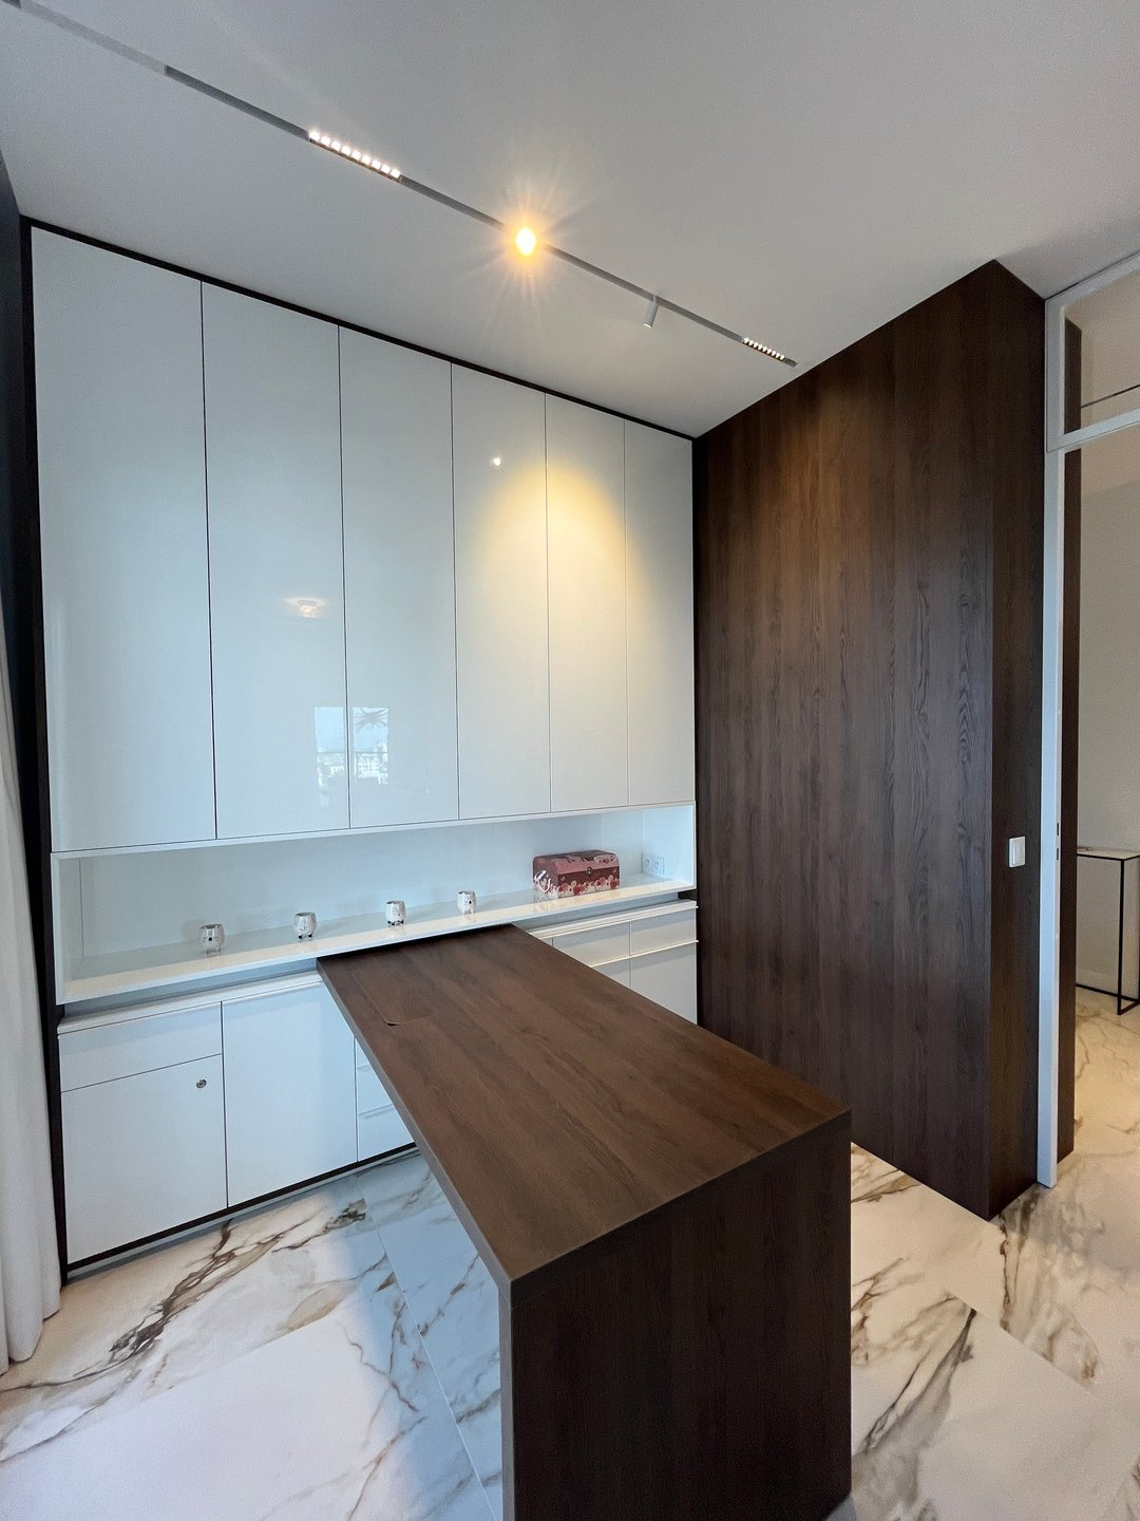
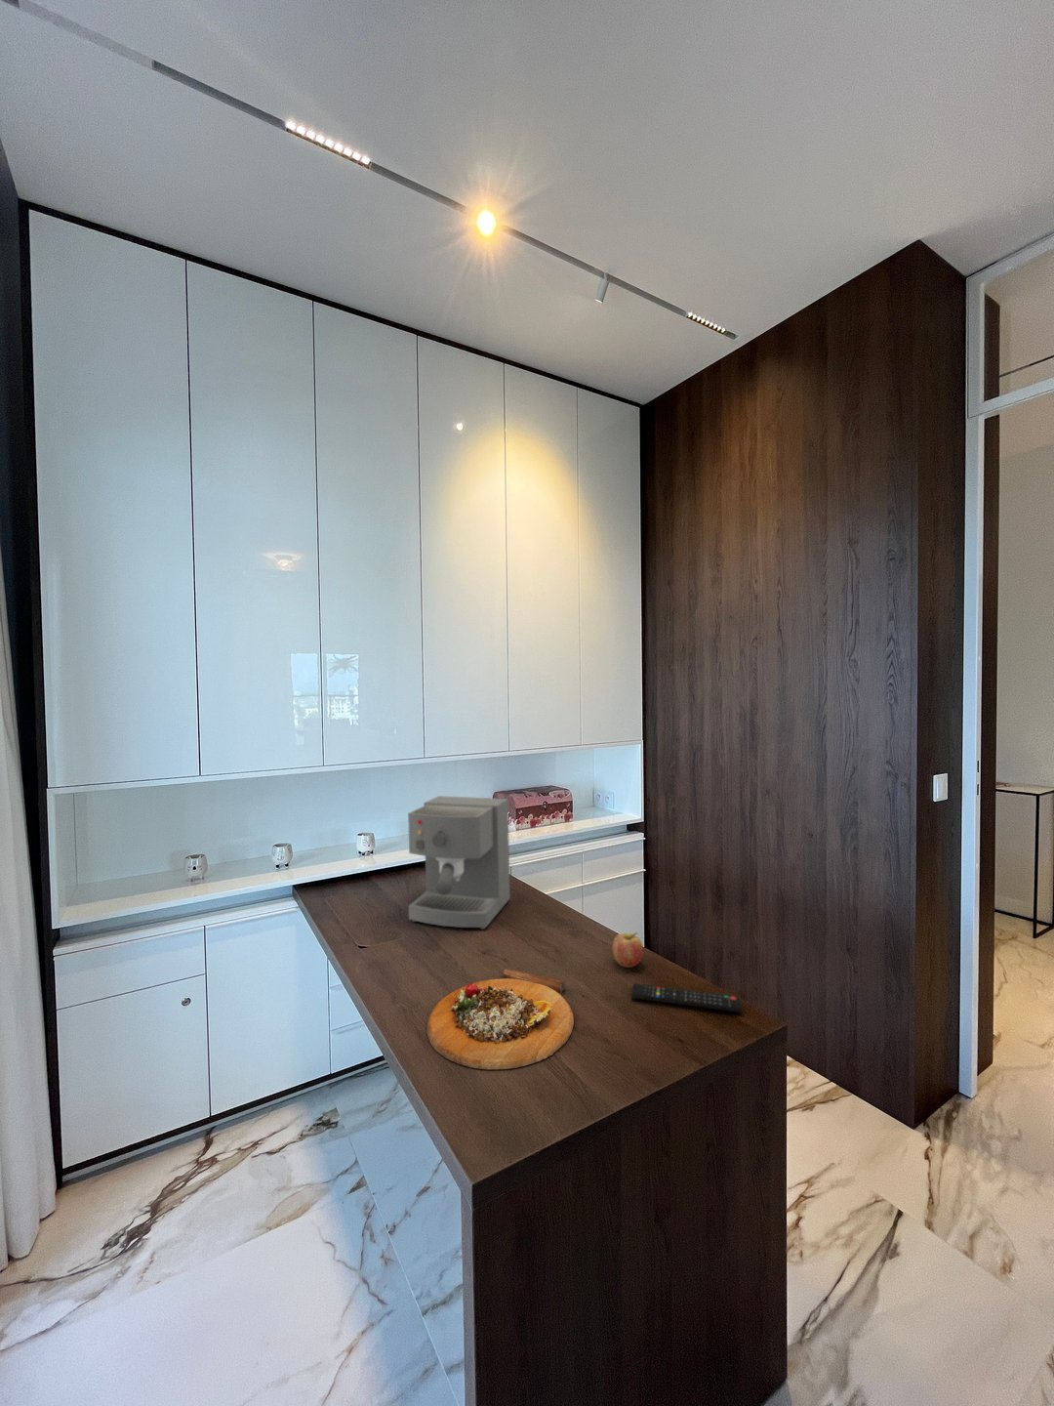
+ coffee maker [407,795,512,930]
+ cutting board [425,968,575,1071]
+ remote control [630,982,743,1013]
+ fruit [611,931,644,969]
